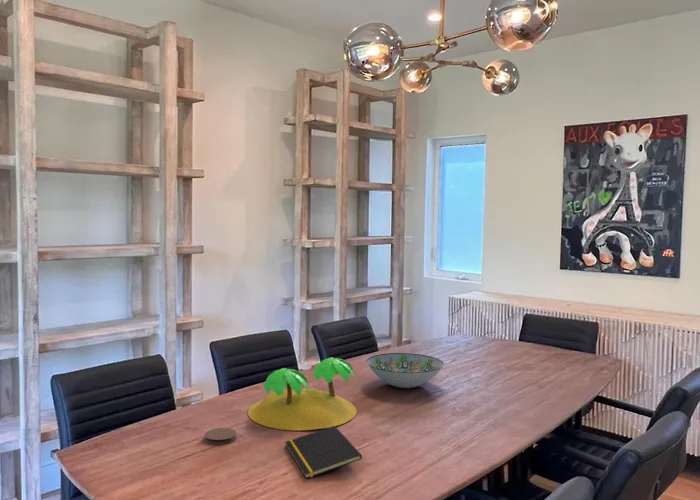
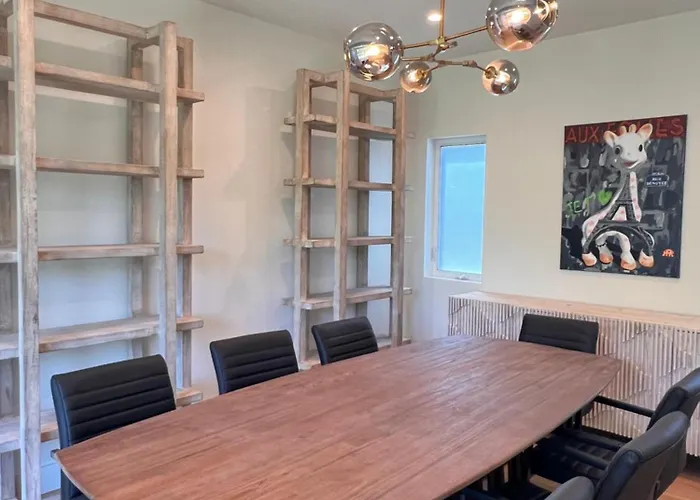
- plant [247,356,358,431]
- notepad [284,426,363,480]
- coaster [203,427,237,445]
- decorative bowl [366,352,445,389]
